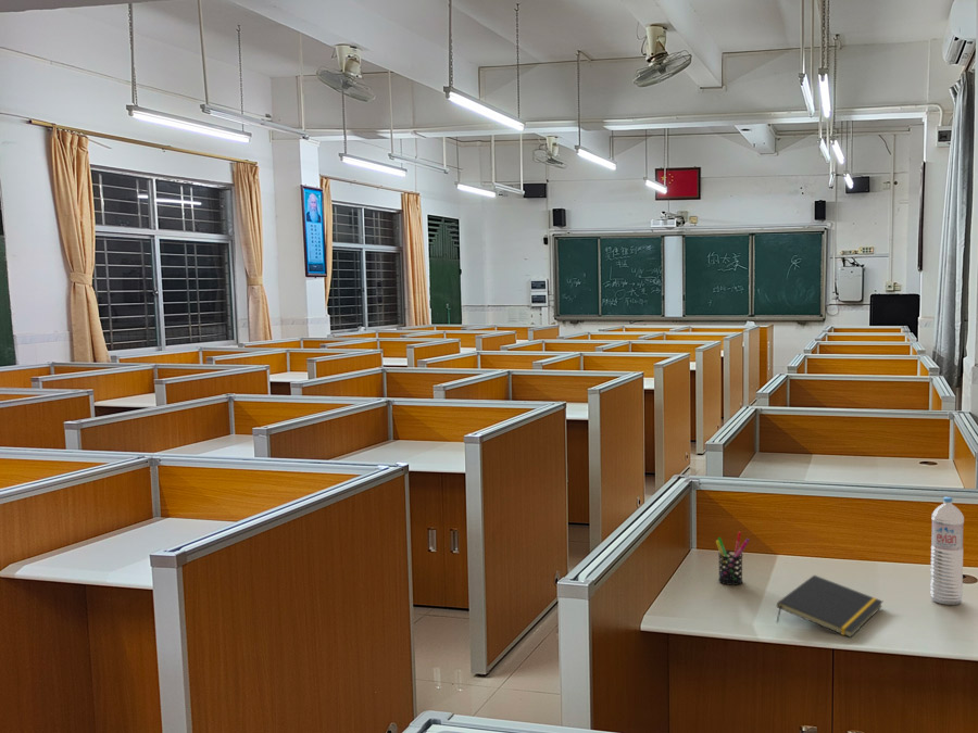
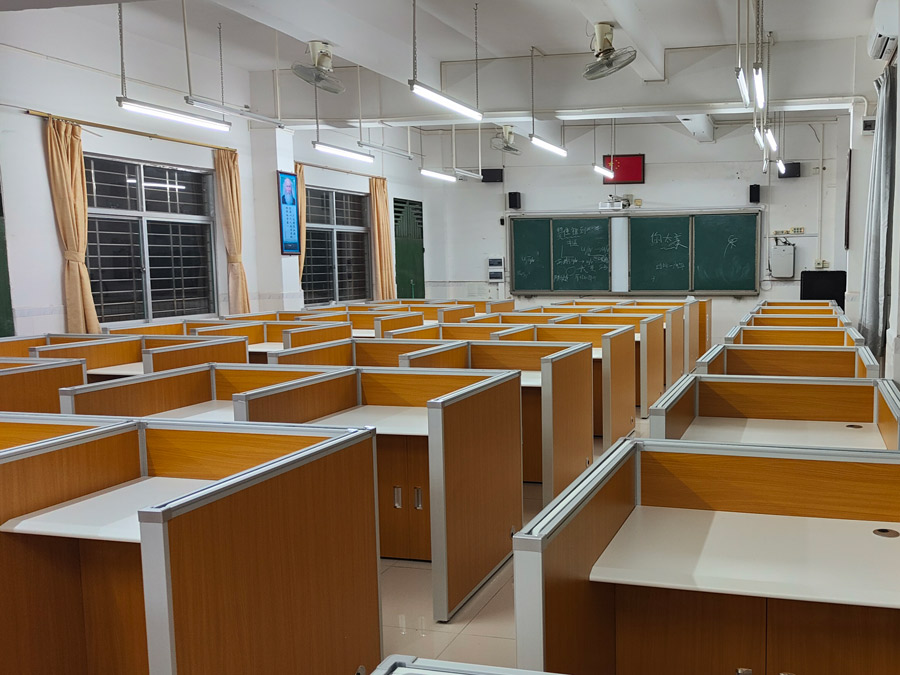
- pen holder [715,531,751,586]
- notepad [776,574,883,639]
- water bottle [929,496,965,606]
